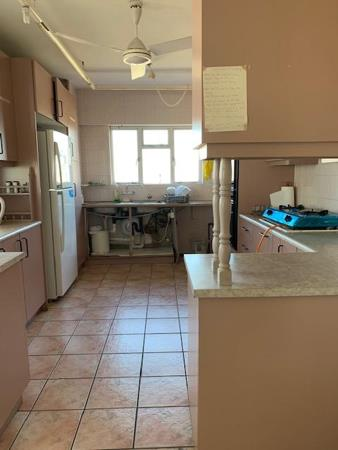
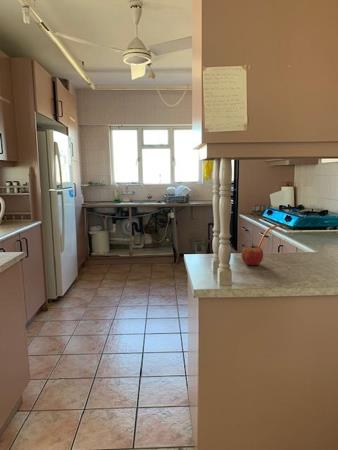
+ apple [241,243,264,266]
